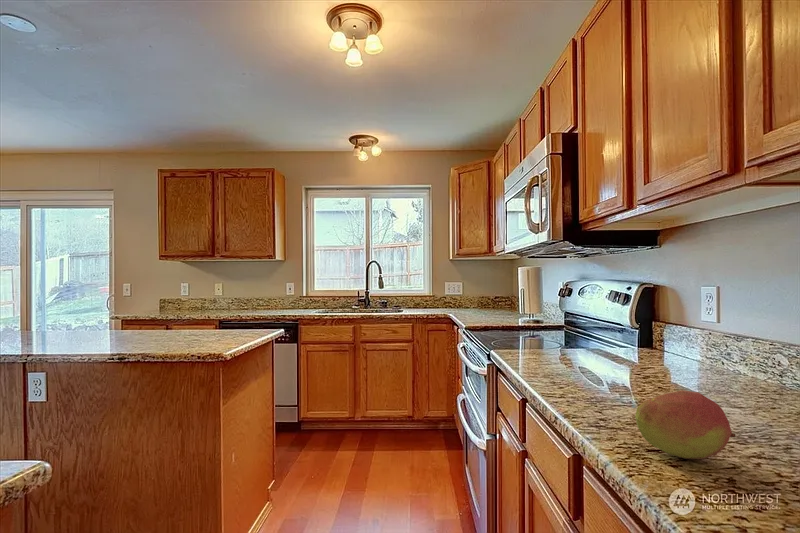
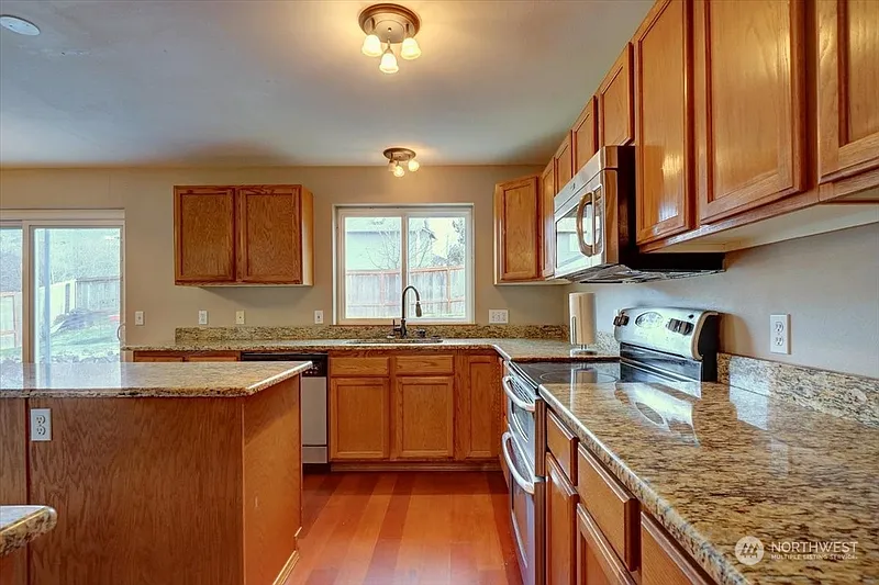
- fruit [634,389,736,460]
